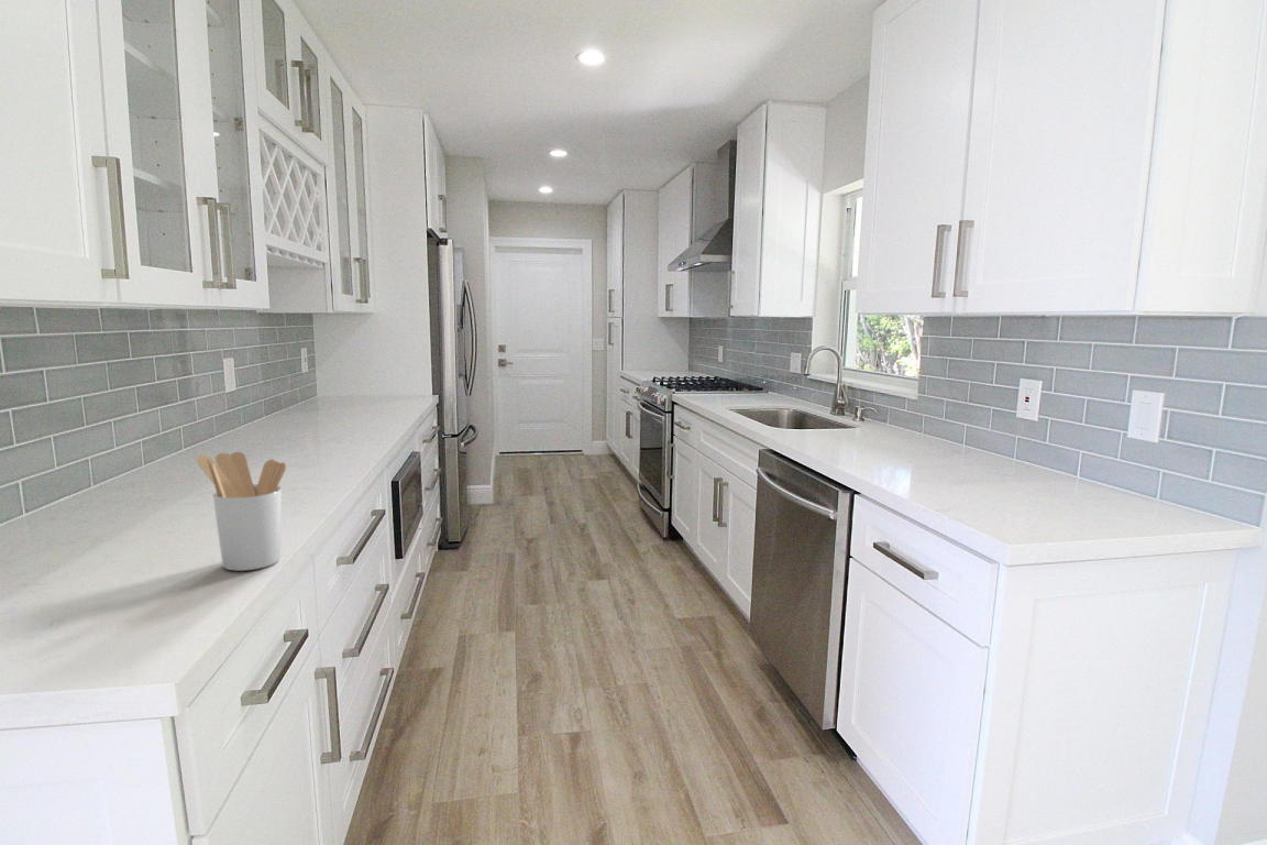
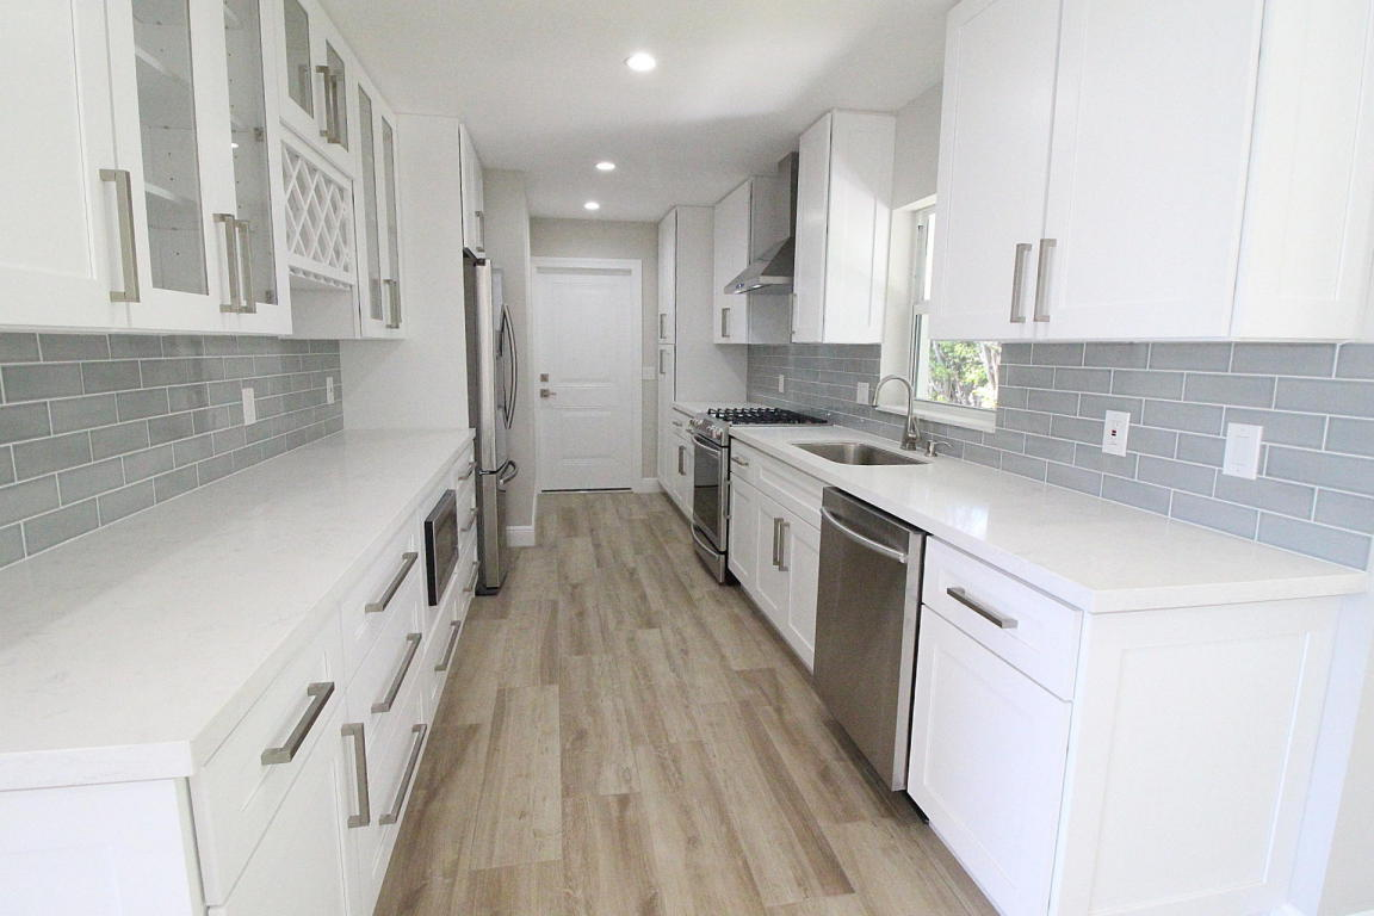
- utensil holder [196,451,287,572]
